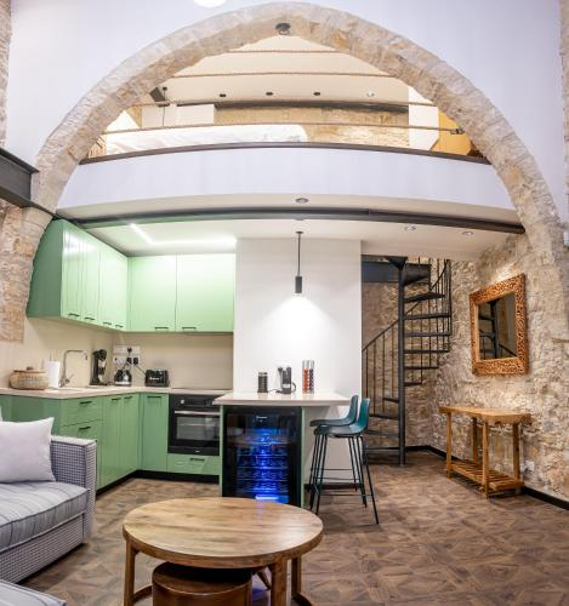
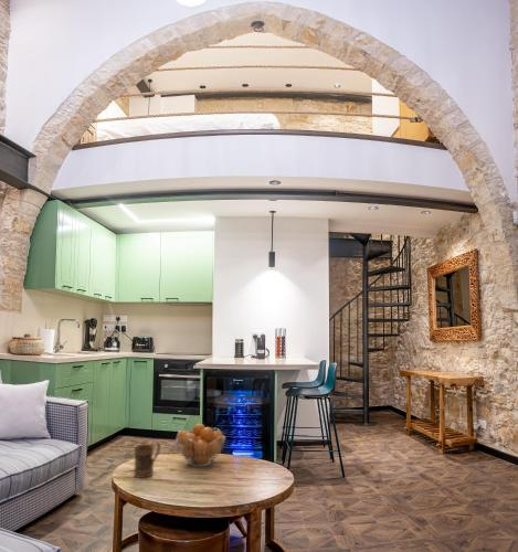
+ mug [133,440,161,479]
+ fruit basket [176,423,226,468]
